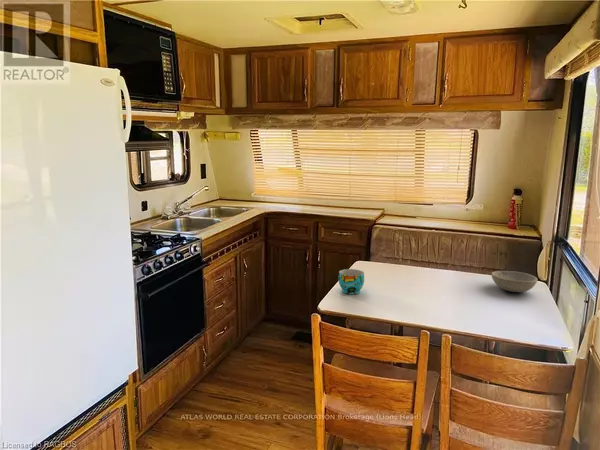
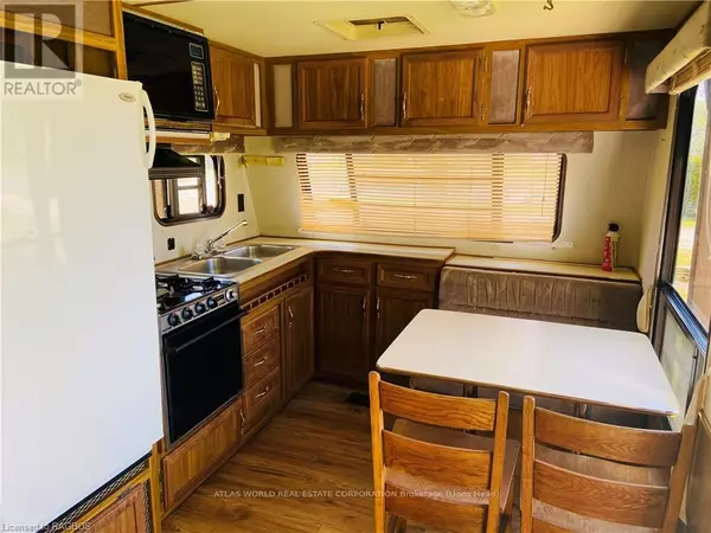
- cup [338,268,365,295]
- bowl [491,270,538,293]
